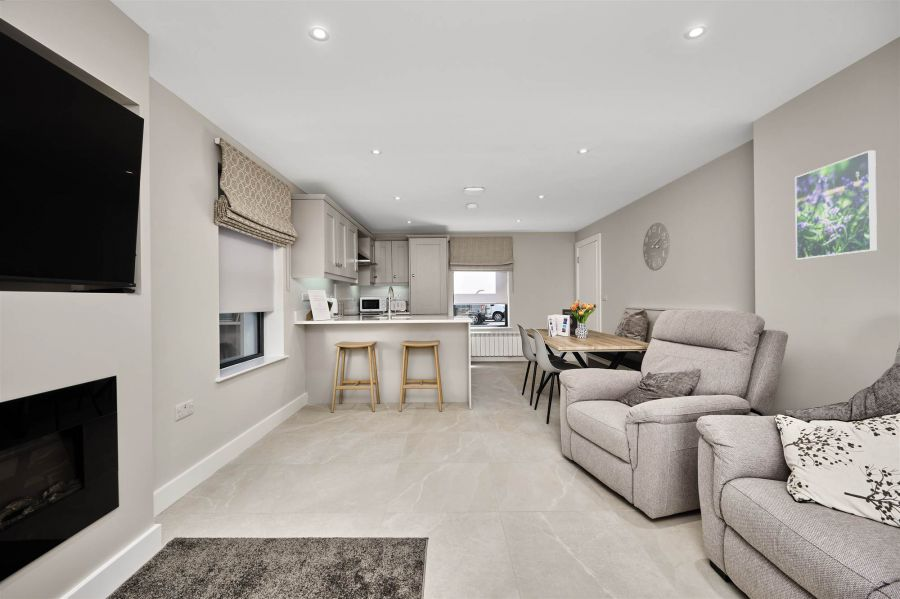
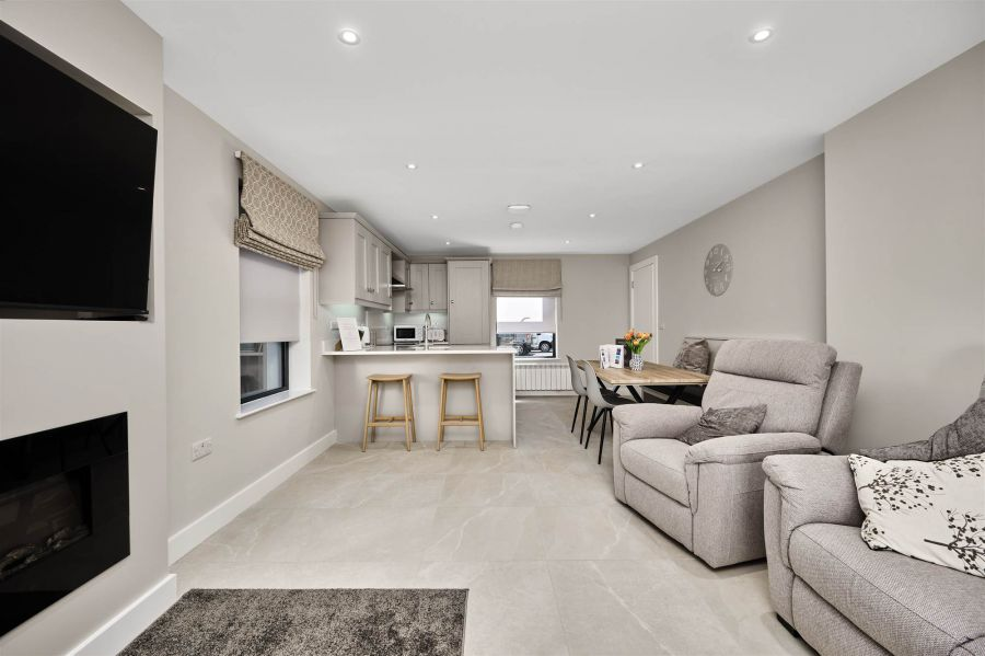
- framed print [794,149,878,261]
